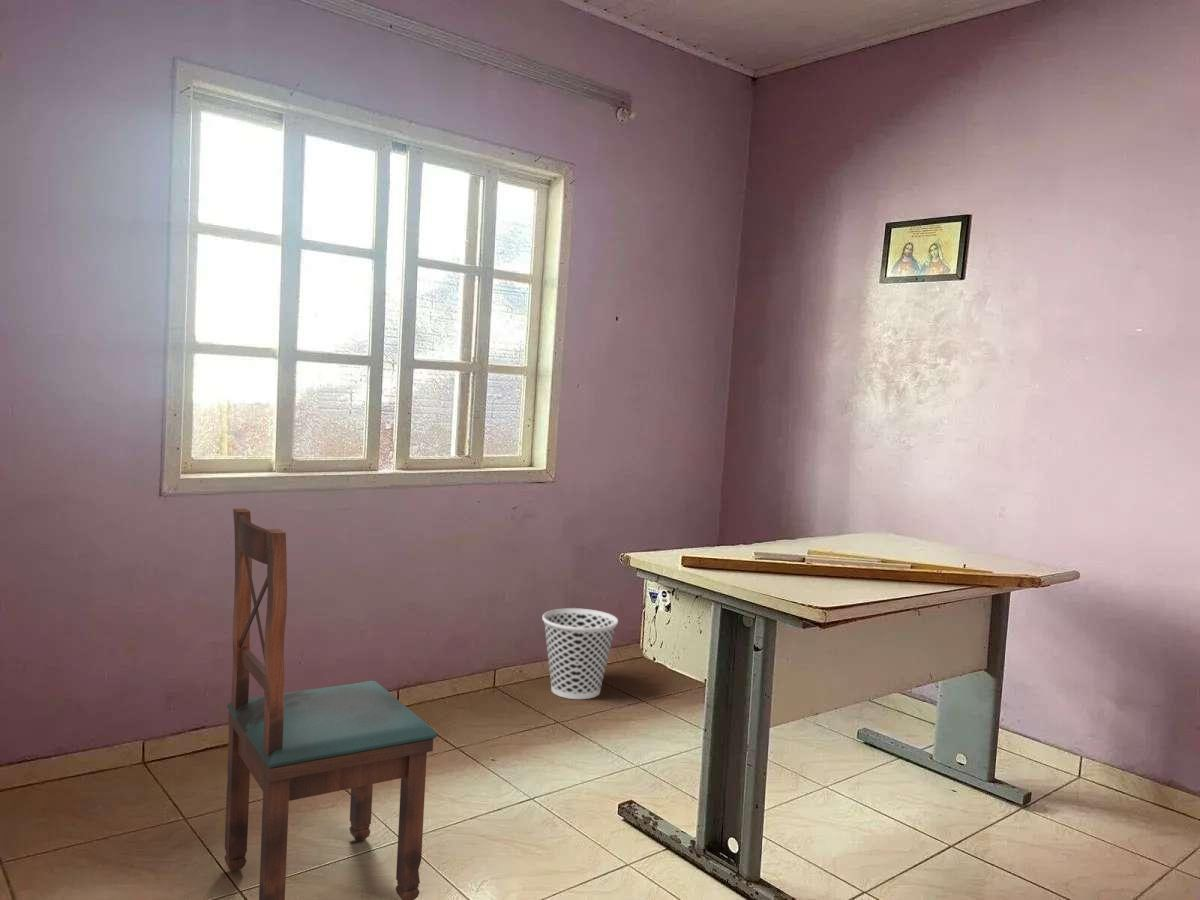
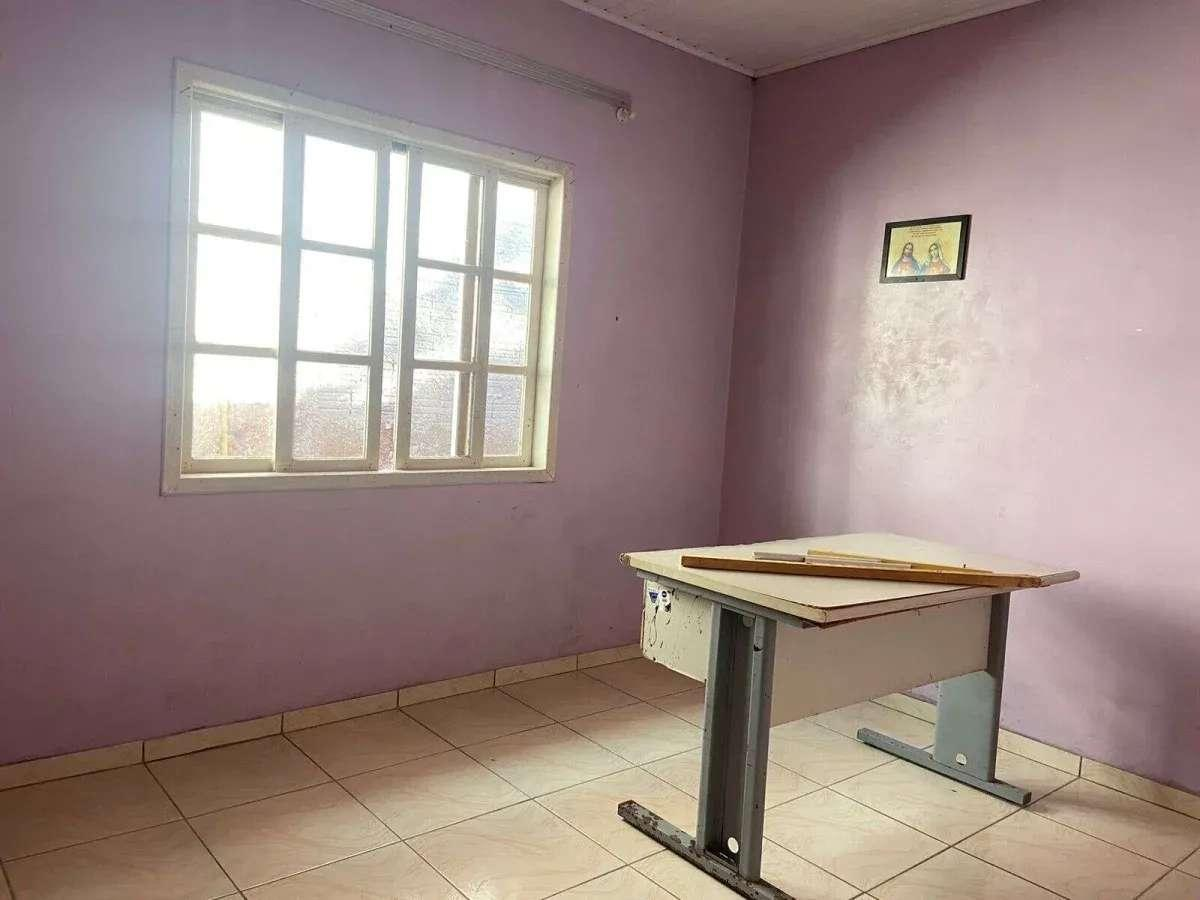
- dining chair [224,508,438,900]
- wastebasket [541,607,619,700]
